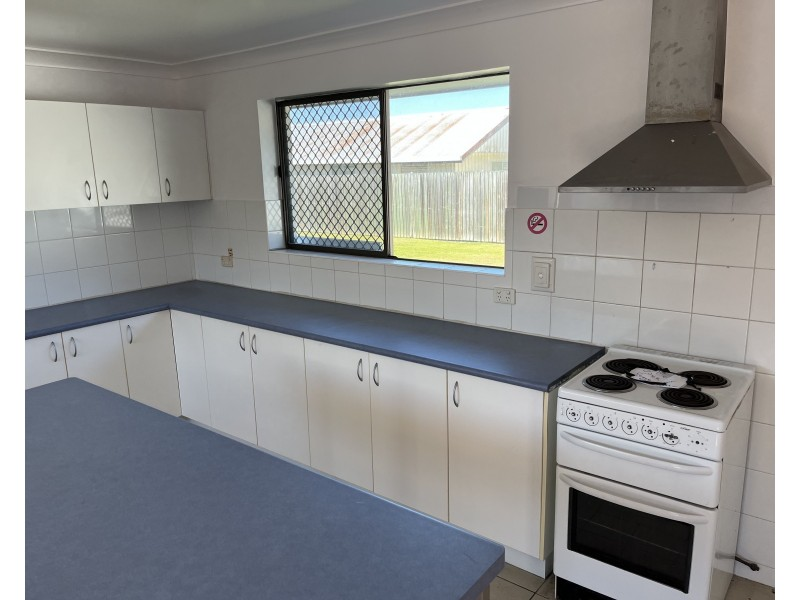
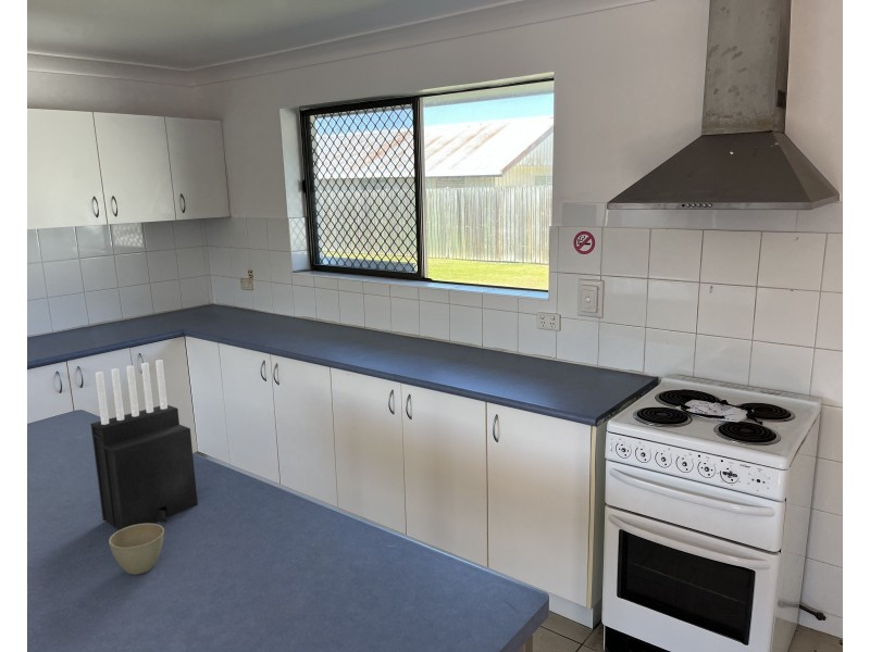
+ knife block [90,359,199,530]
+ flower pot [108,523,165,576]
